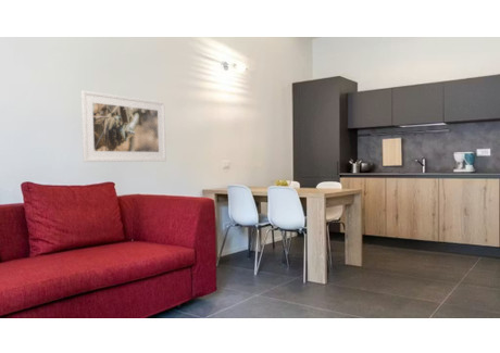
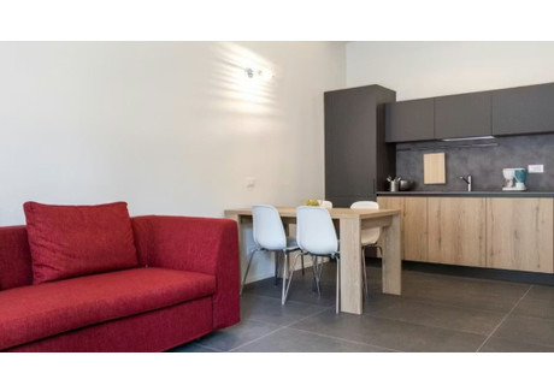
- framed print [80,89,167,163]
